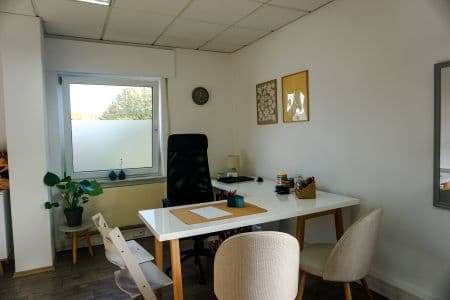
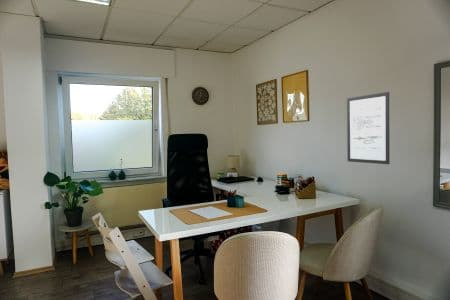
+ wall art [346,91,390,165]
